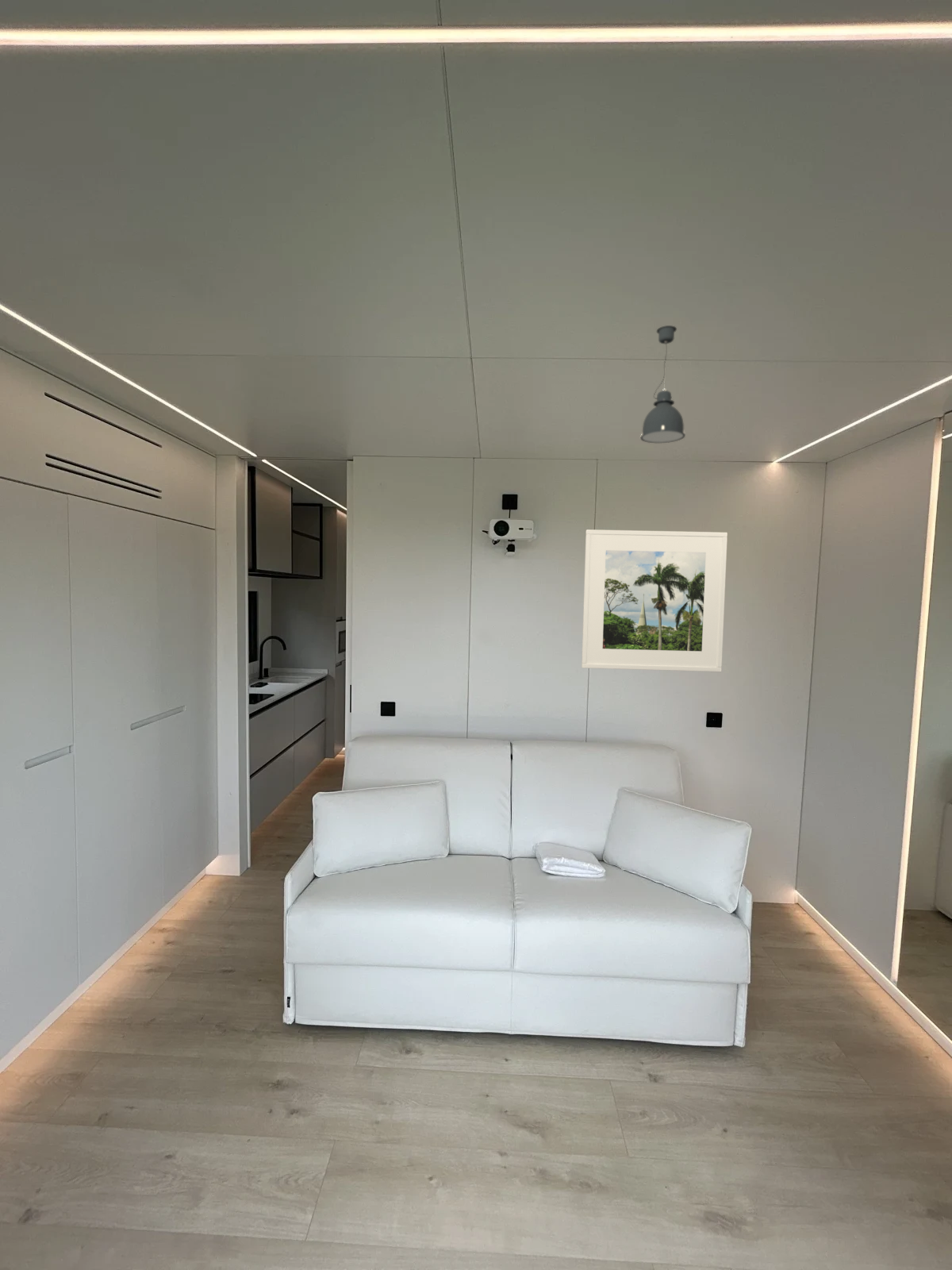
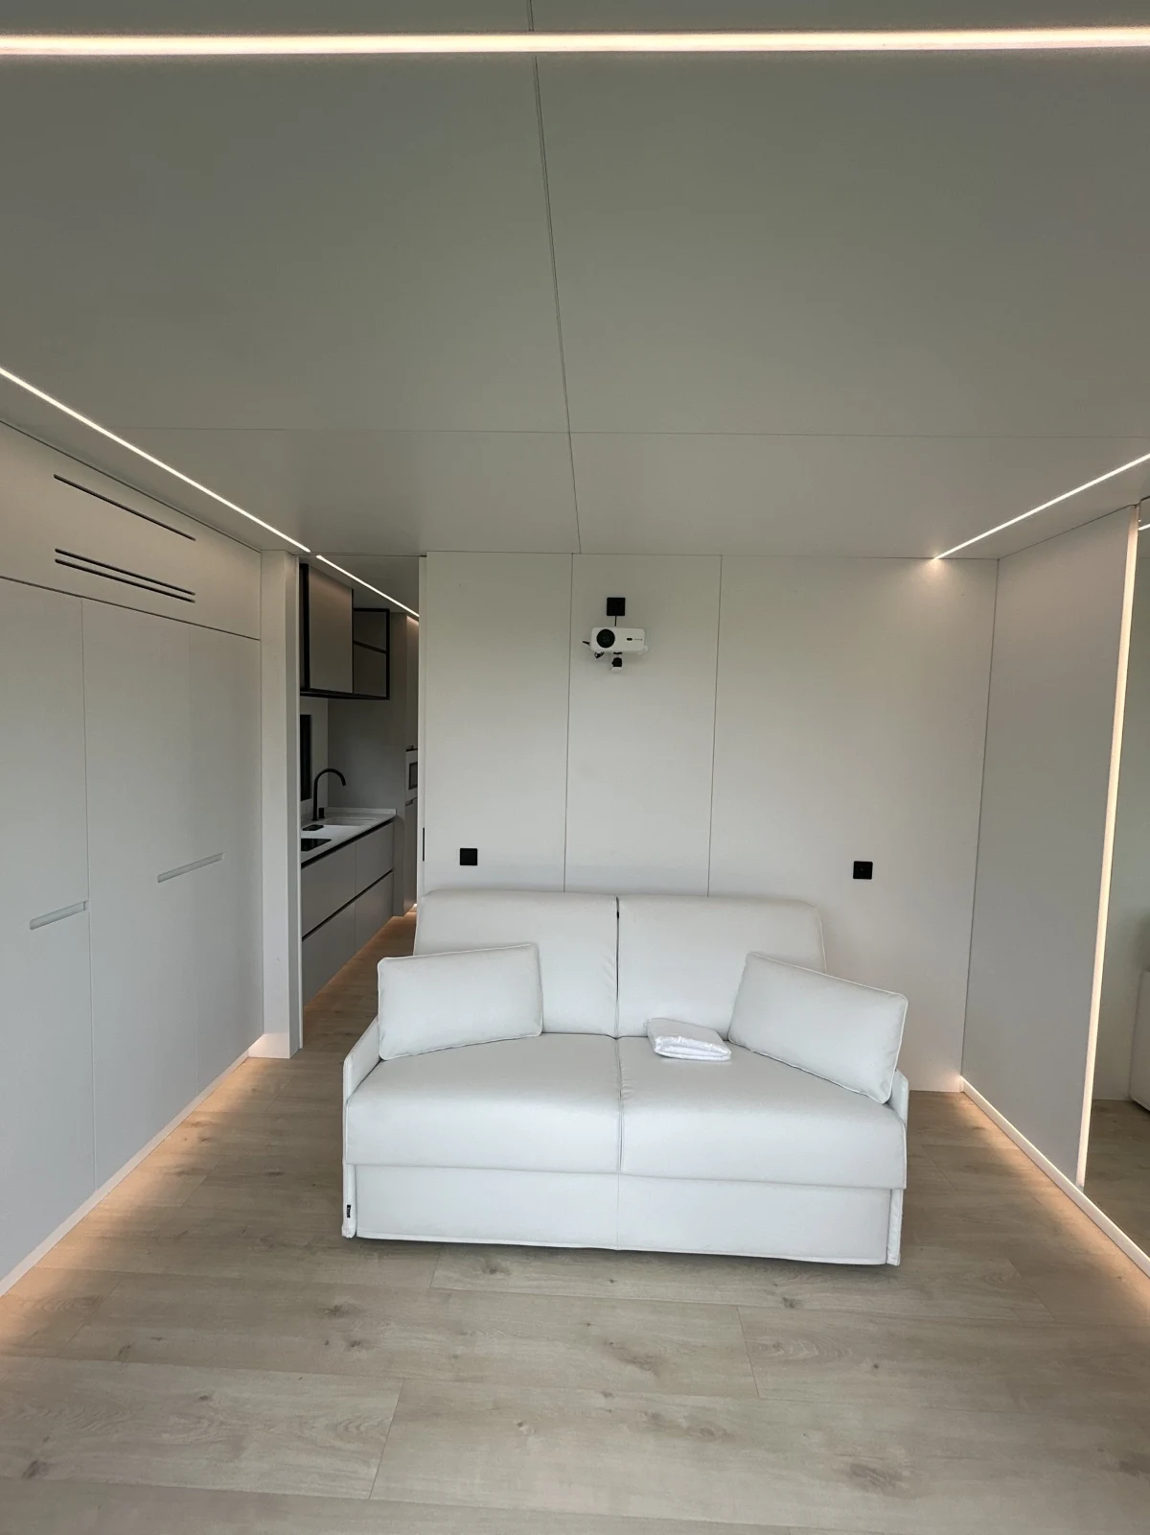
- pendant light [639,325,686,444]
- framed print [581,529,728,672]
